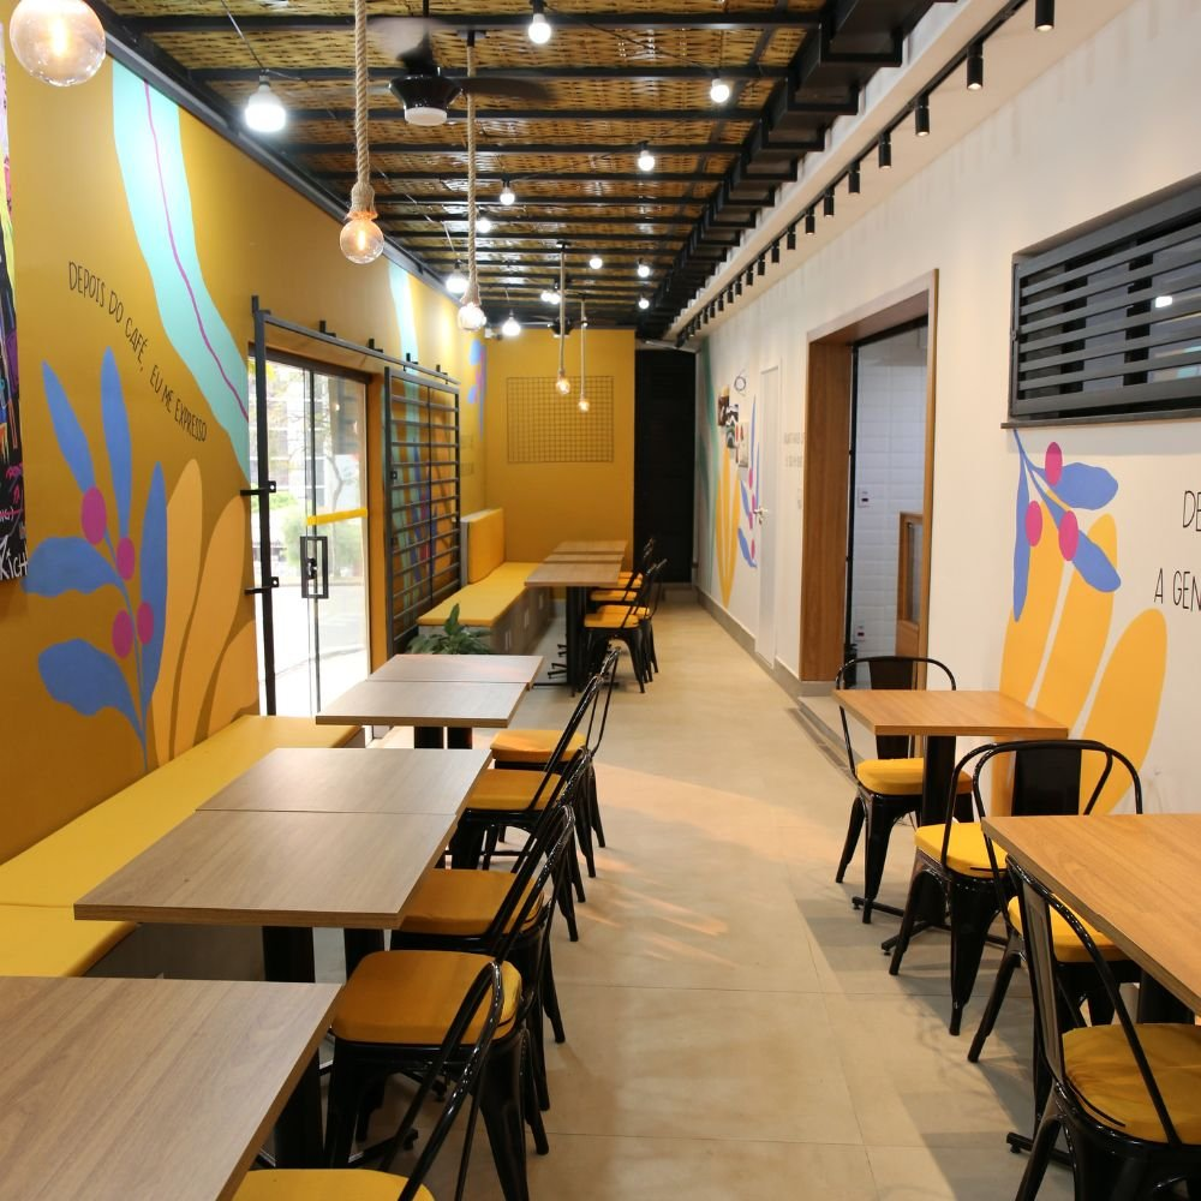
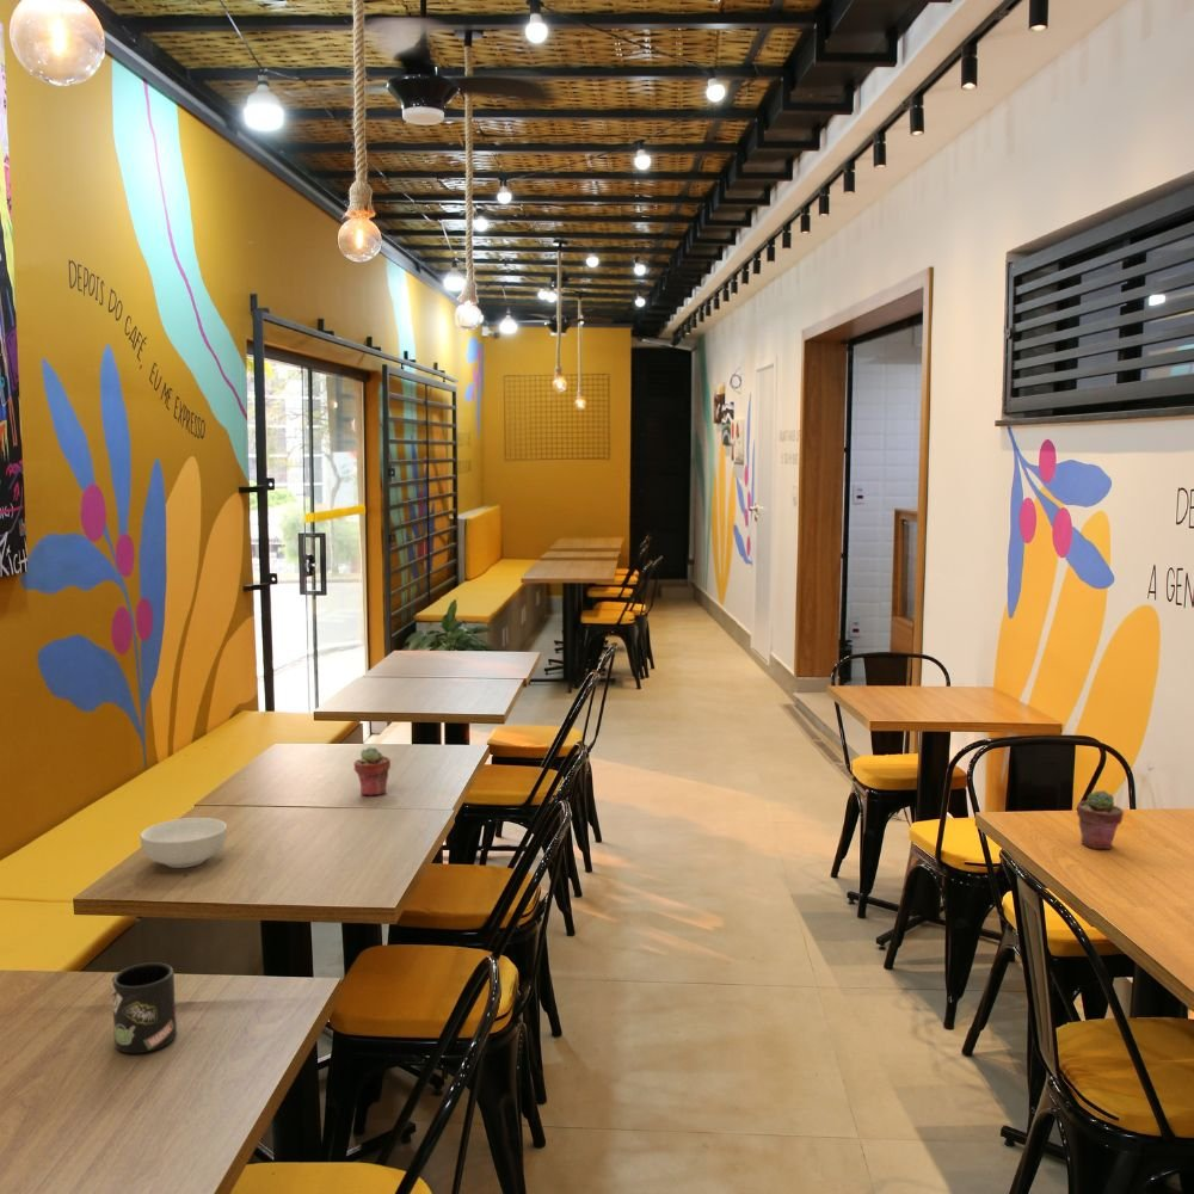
+ mug [111,961,178,1054]
+ potted succulent [352,746,392,796]
+ potted succulent [1076,789,1125,850]
+ cereal bowl [140,817,228,869]
